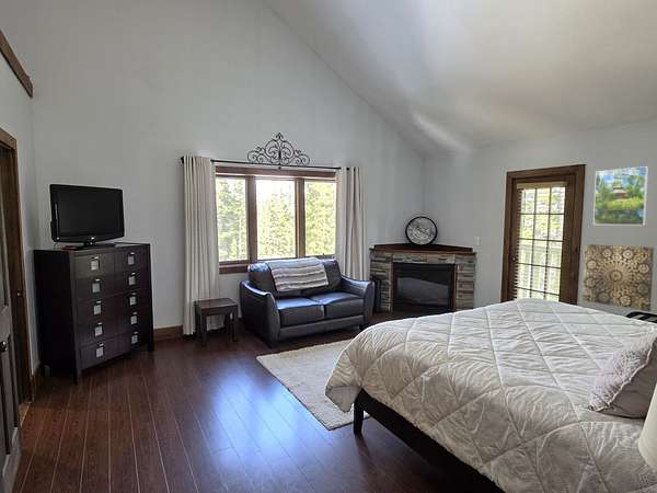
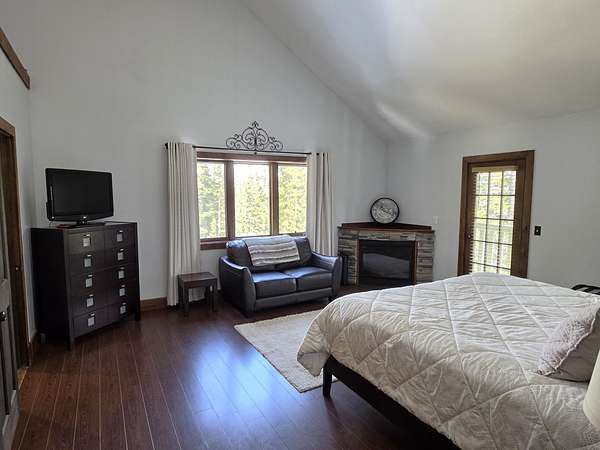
- wall art [581,243,655,312]
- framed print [592,165,649,226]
